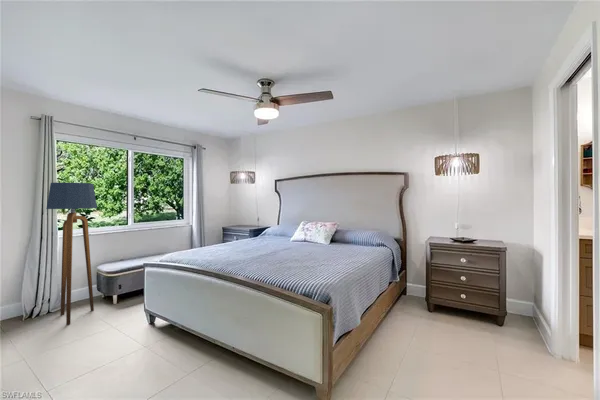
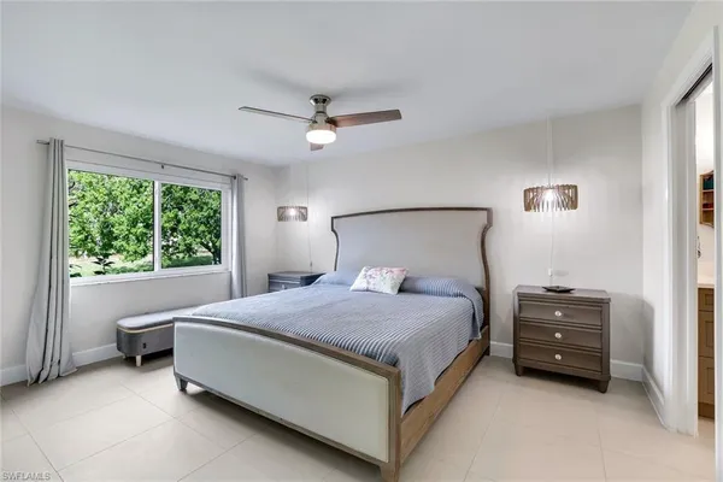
- floor lamp [46,181,98,326]
